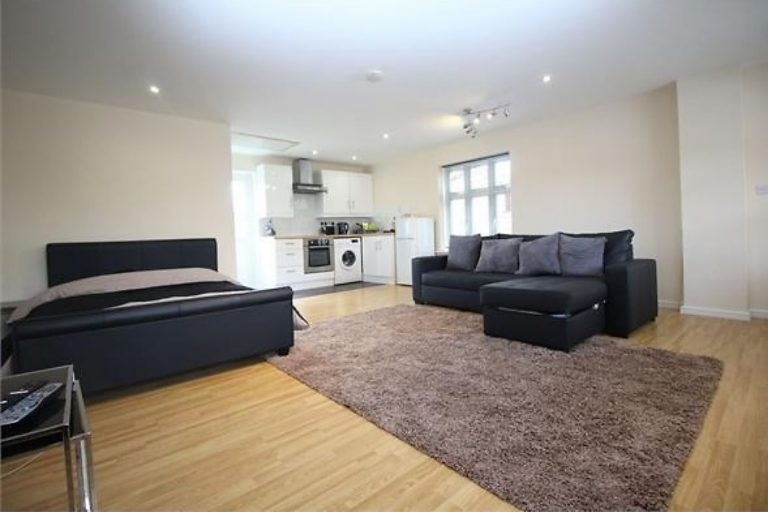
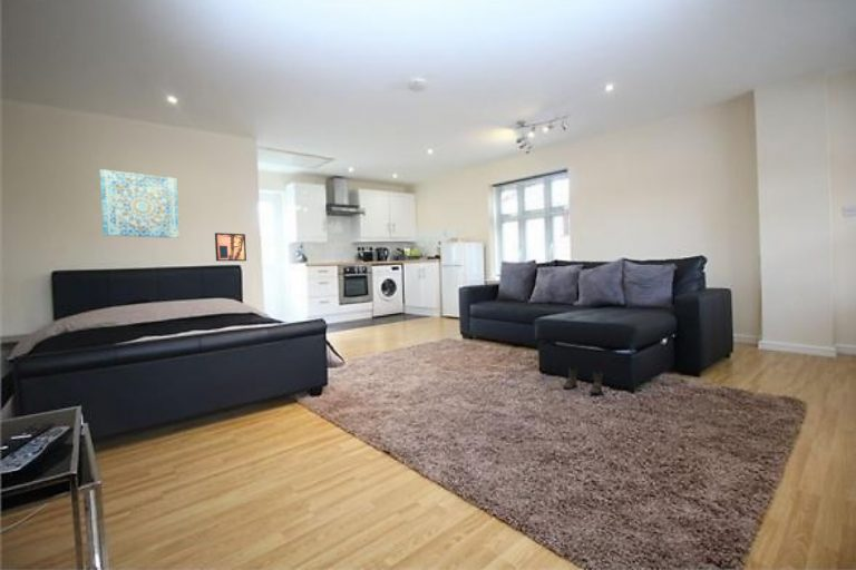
+ boots [562,365,604,395]
+ wall art [214,232,247,262]
+ wall art [99,168,181,239]
